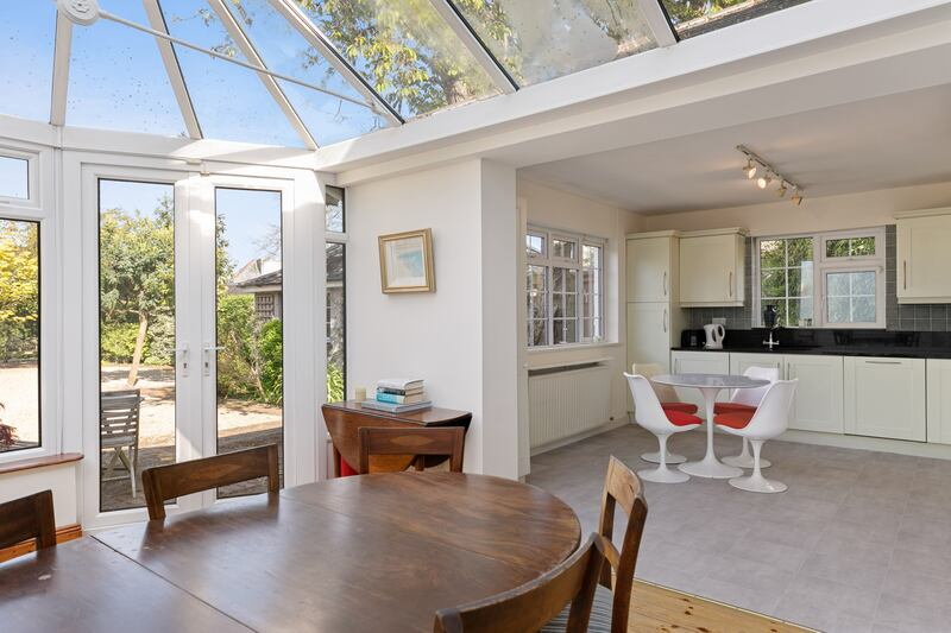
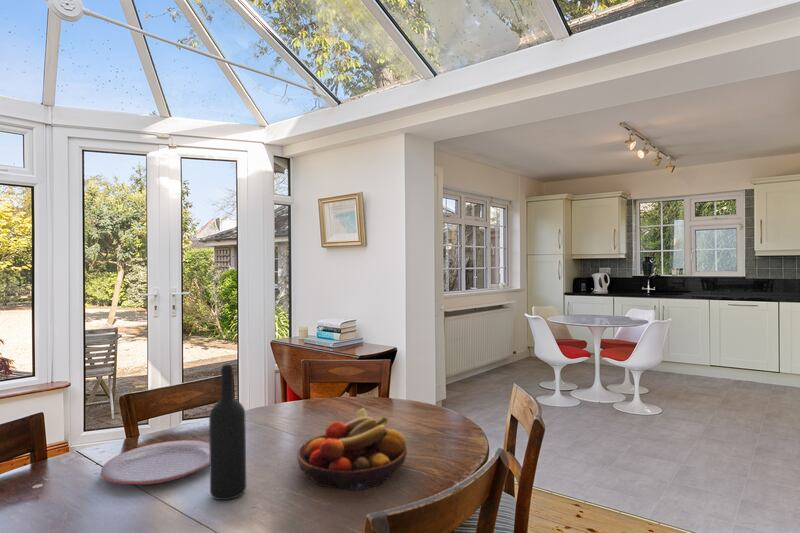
+ wine bottle [208,363,247,501]
+ plate [100,439,210,485]
+ fruit bowl [296,407,408,492]
